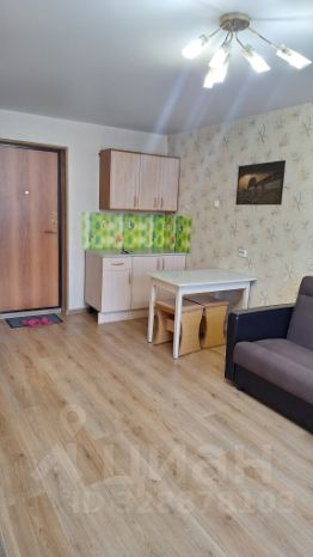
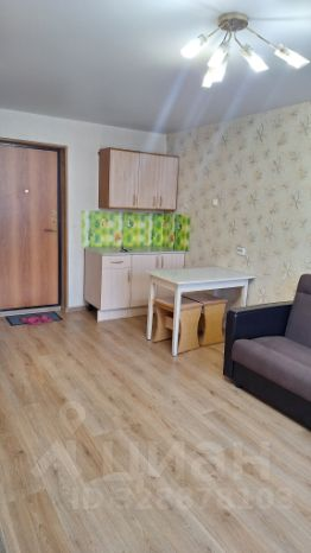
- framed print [234,159,287,206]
